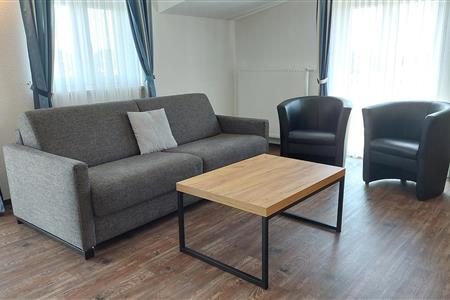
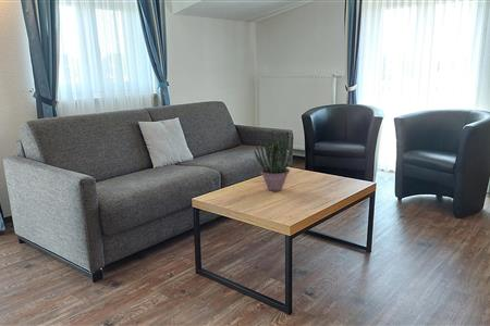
+ potted plant [253,130,294,192]
